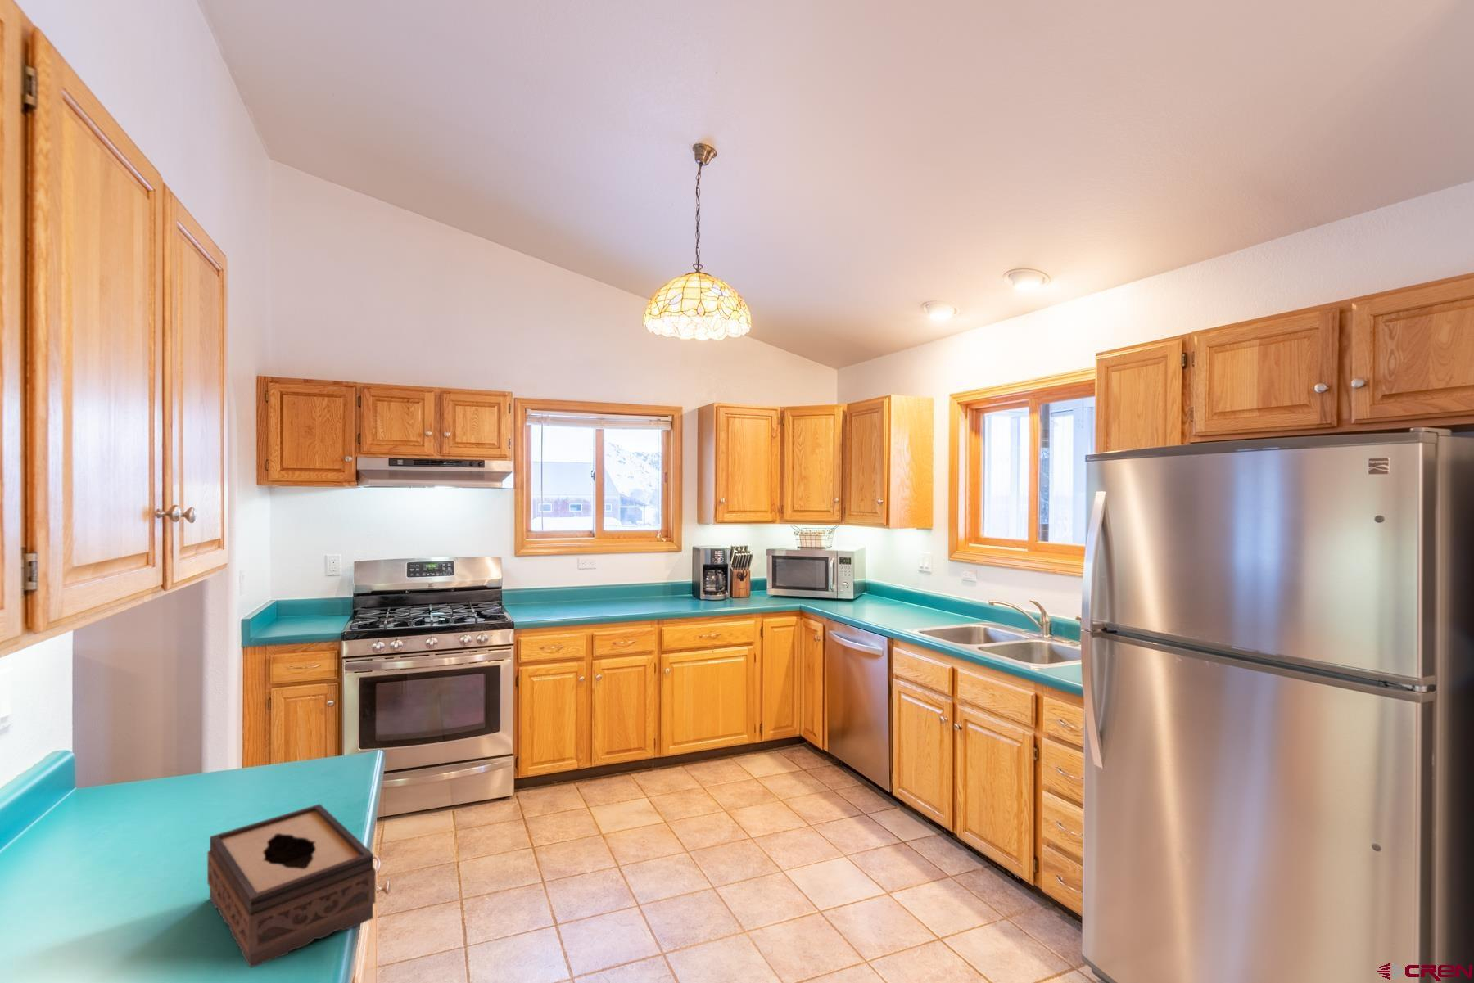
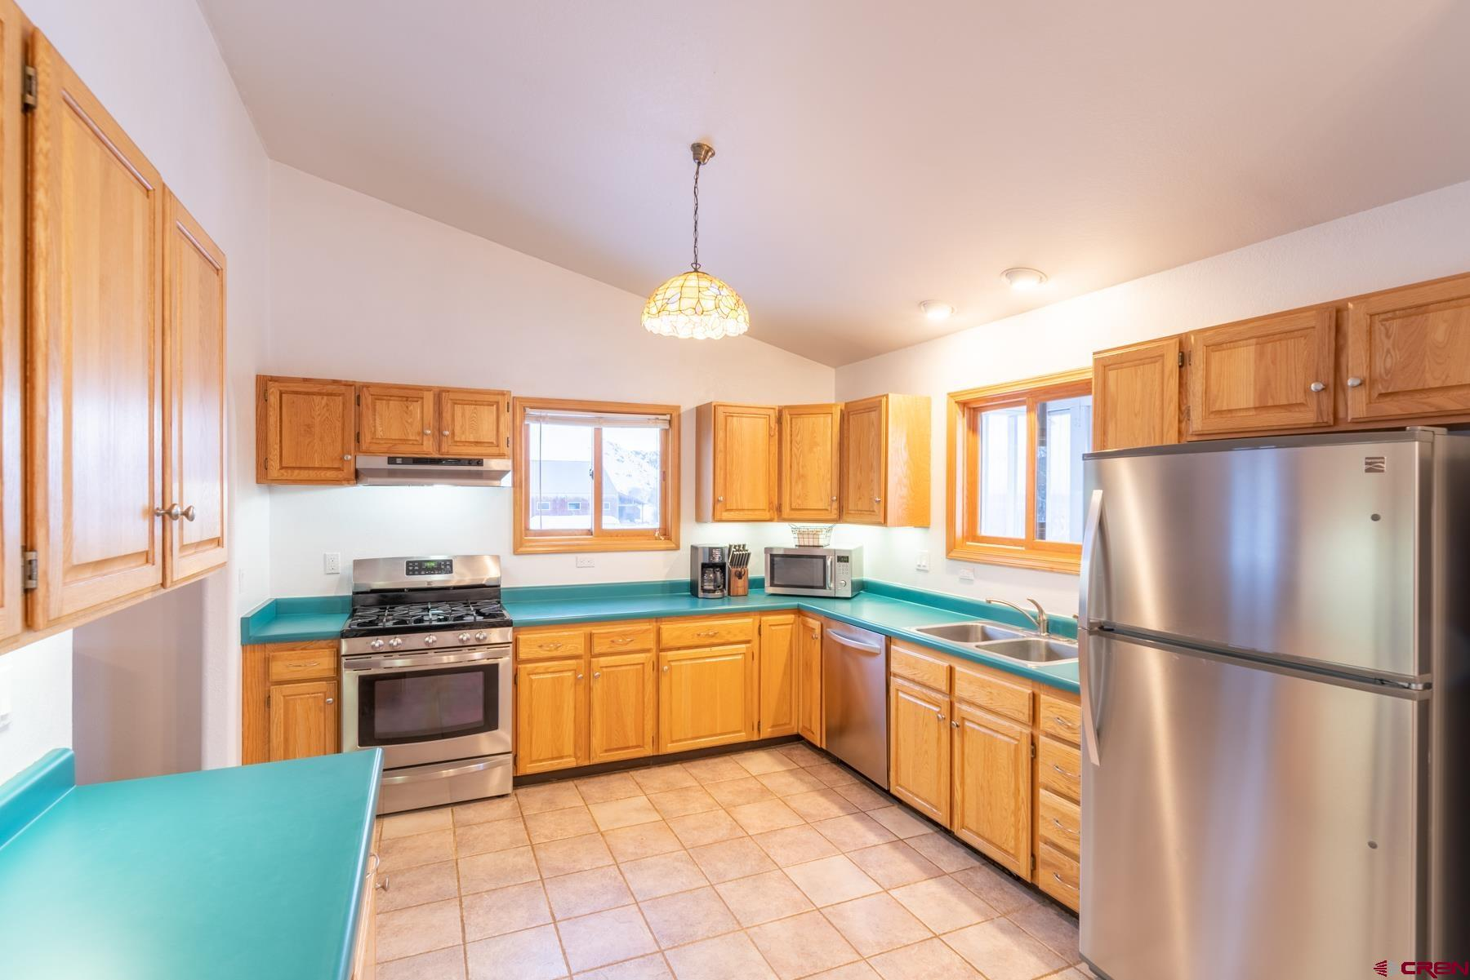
- tissue box [206,803,376,969]
